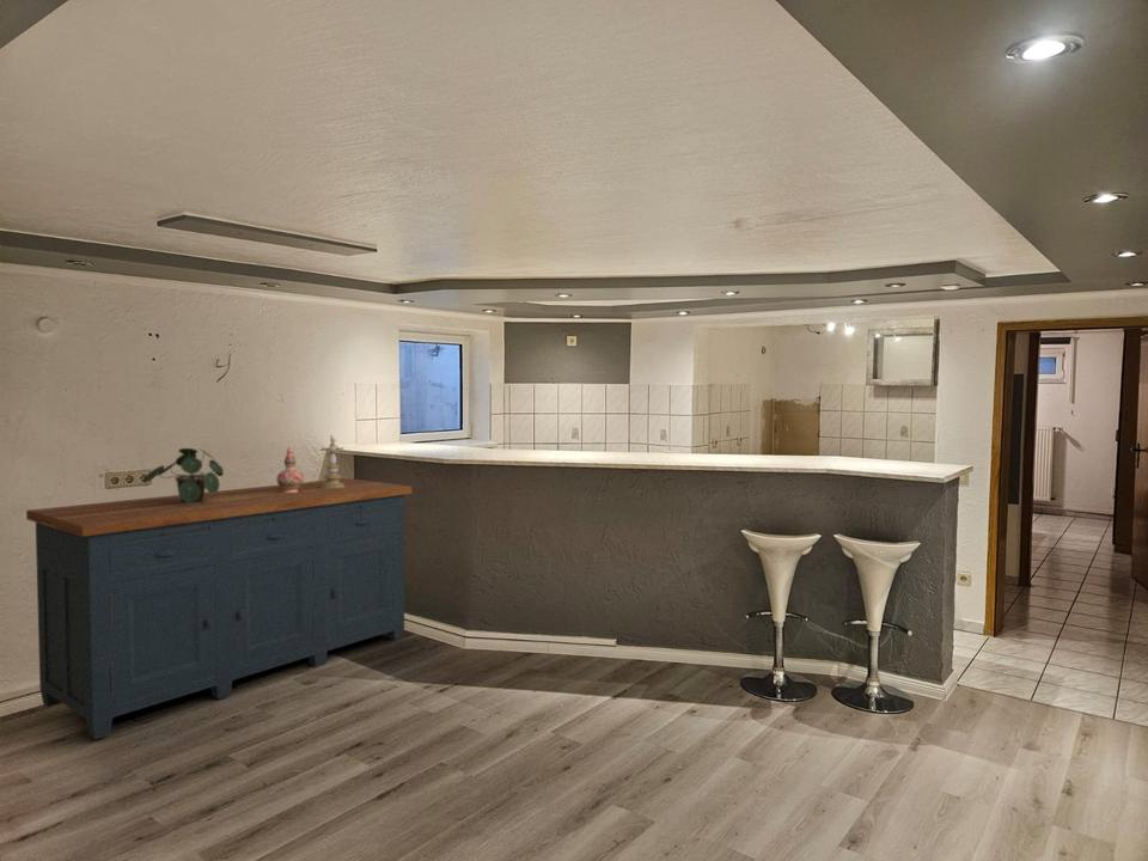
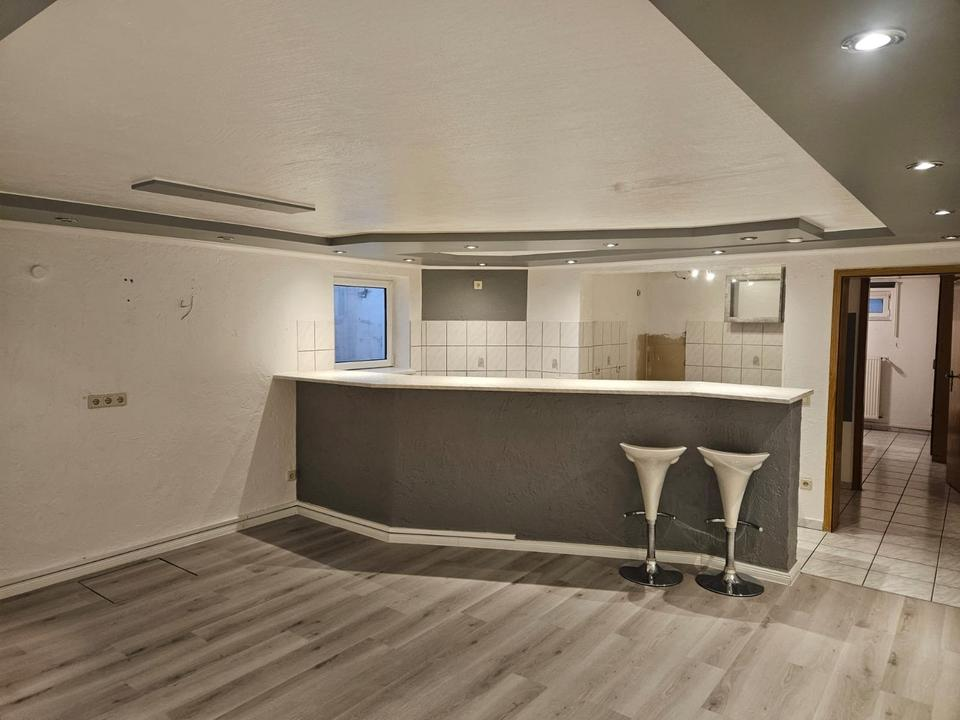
- sideboard [25,477,413,740]
- candle holder [320,434,344,488]
- decorative vase [275,445,305,493]
- potted plant [142,447,225,503]
